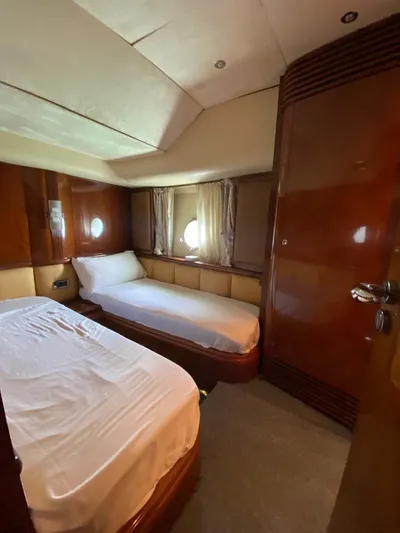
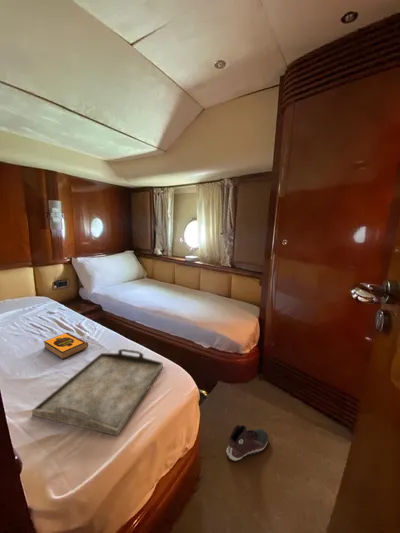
+ serving tray [31,348,164,437]
+ sneaker [225,424,269,462]
+ hardback book [43,332,89,360]
